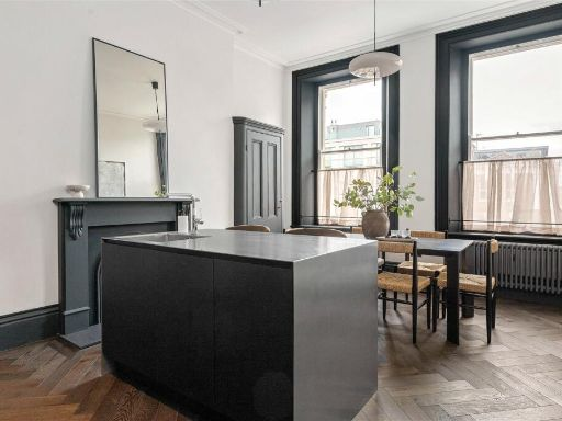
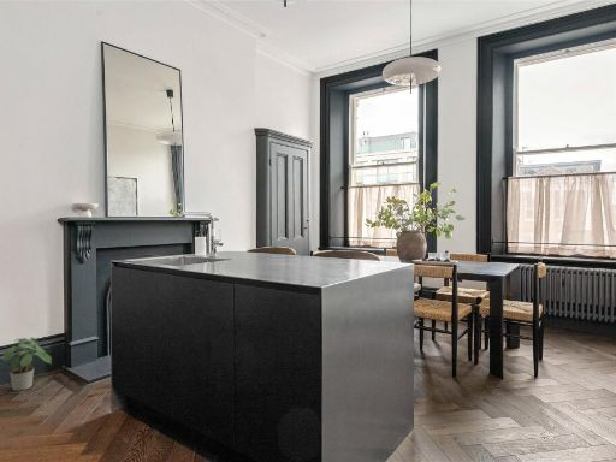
+ potted plant [2,337,53,392]
